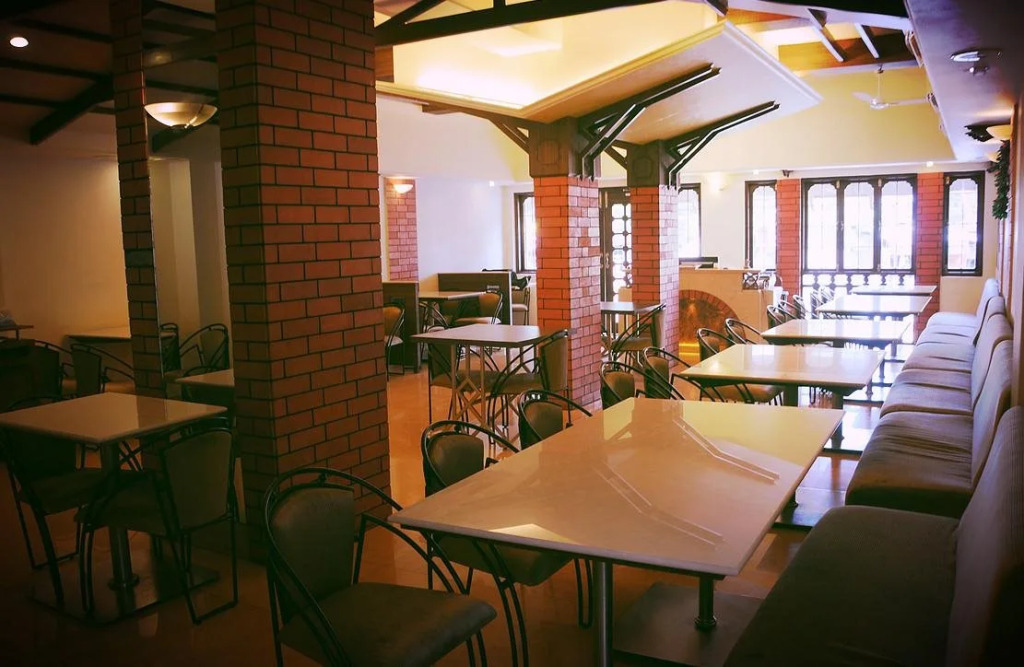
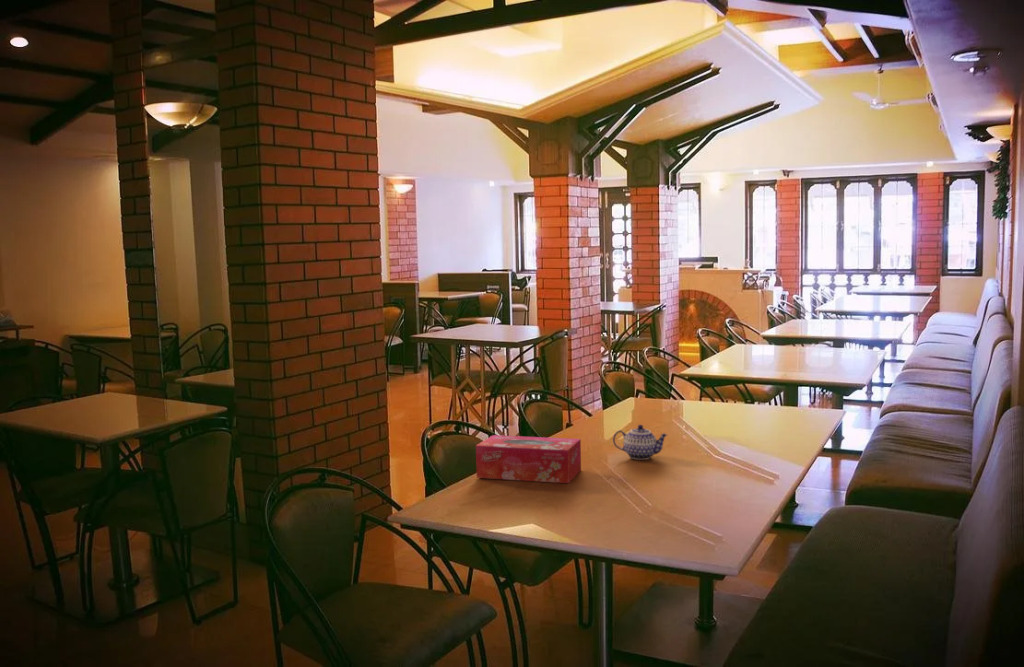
+ tissue box [475,434,582,484]
+ teapot [612,424,669,461]
